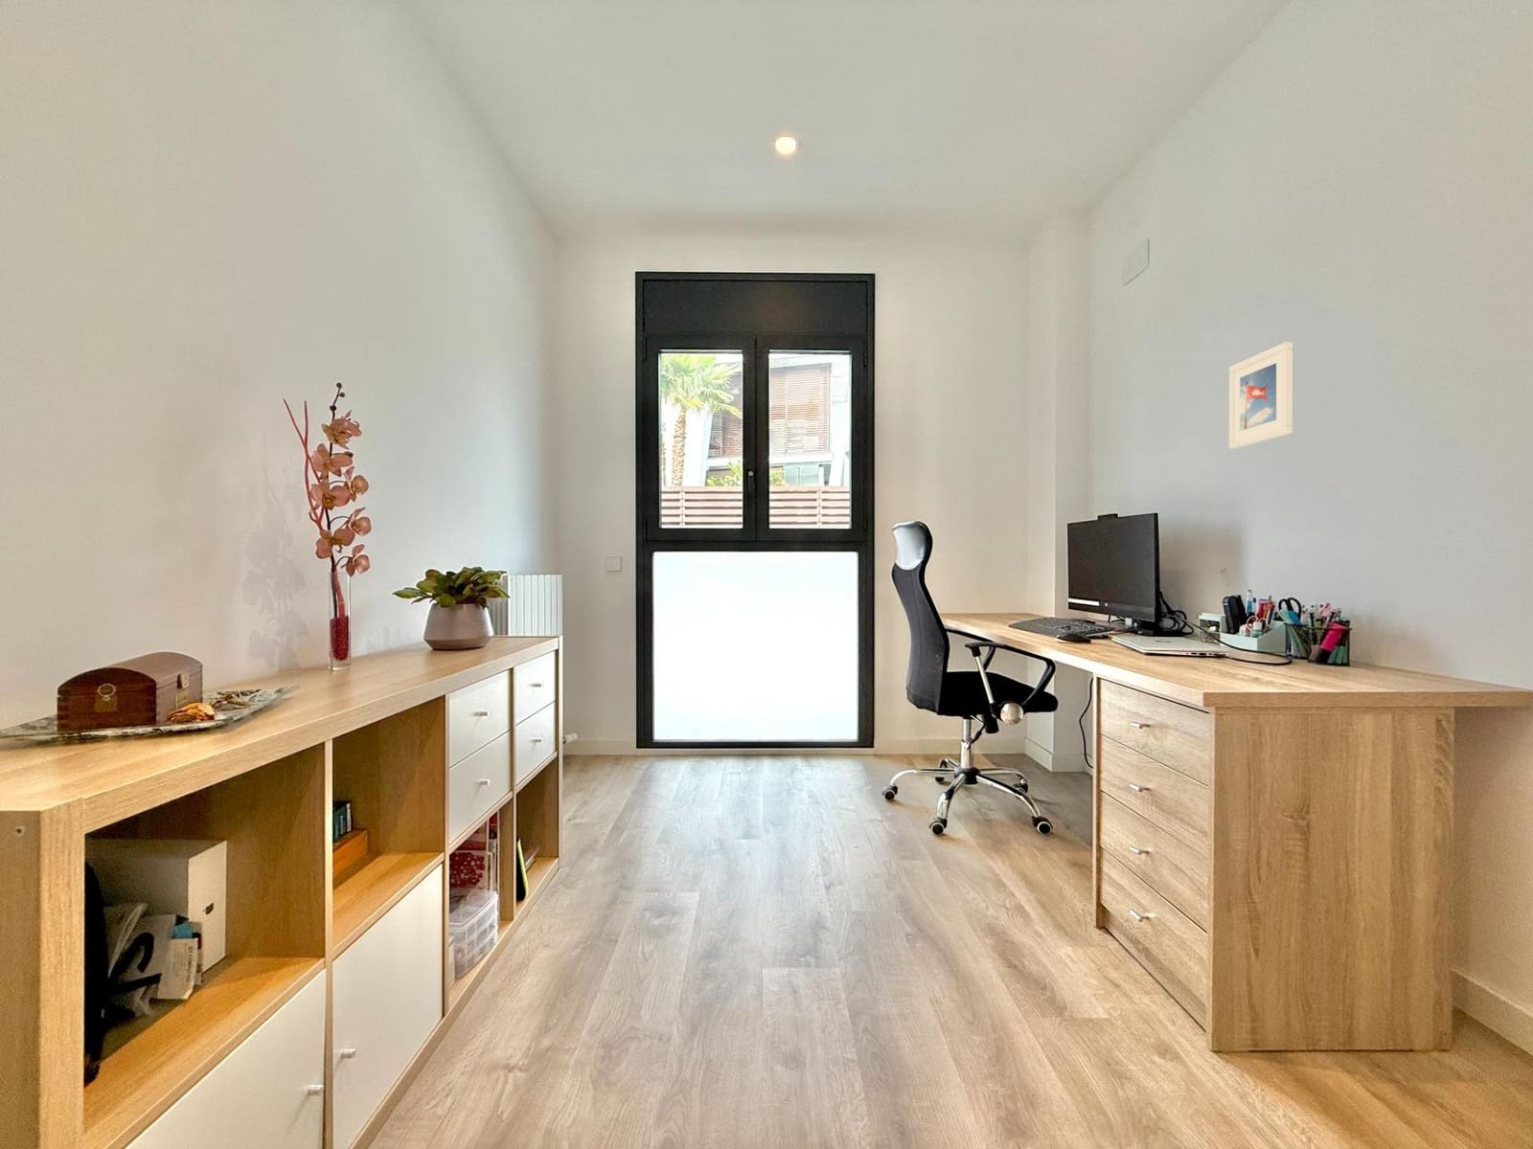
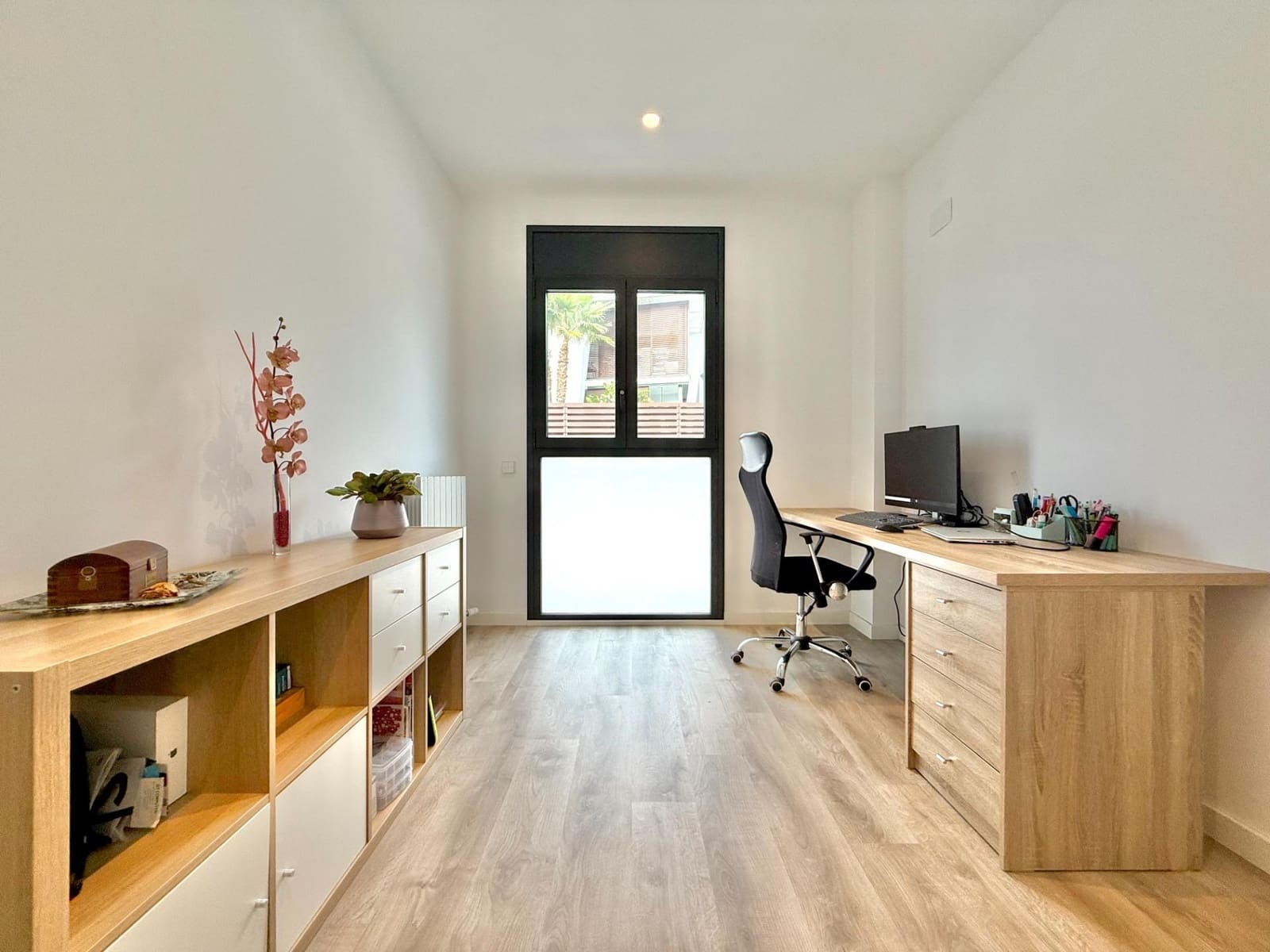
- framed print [1229,340,1294,449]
